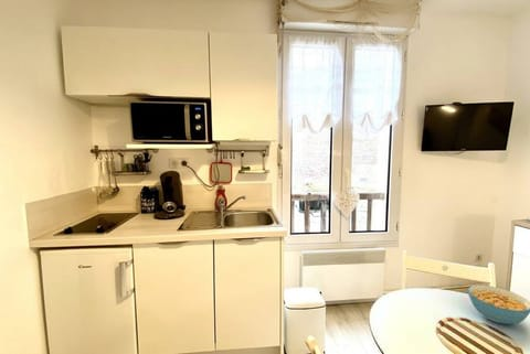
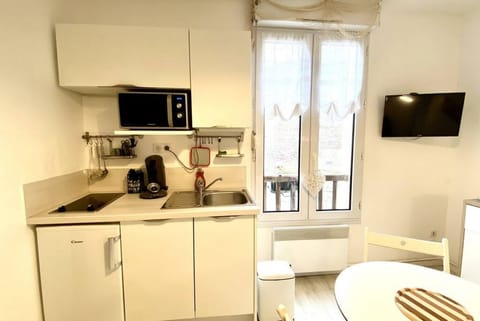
- cereal bowl [467,283,530,325]
